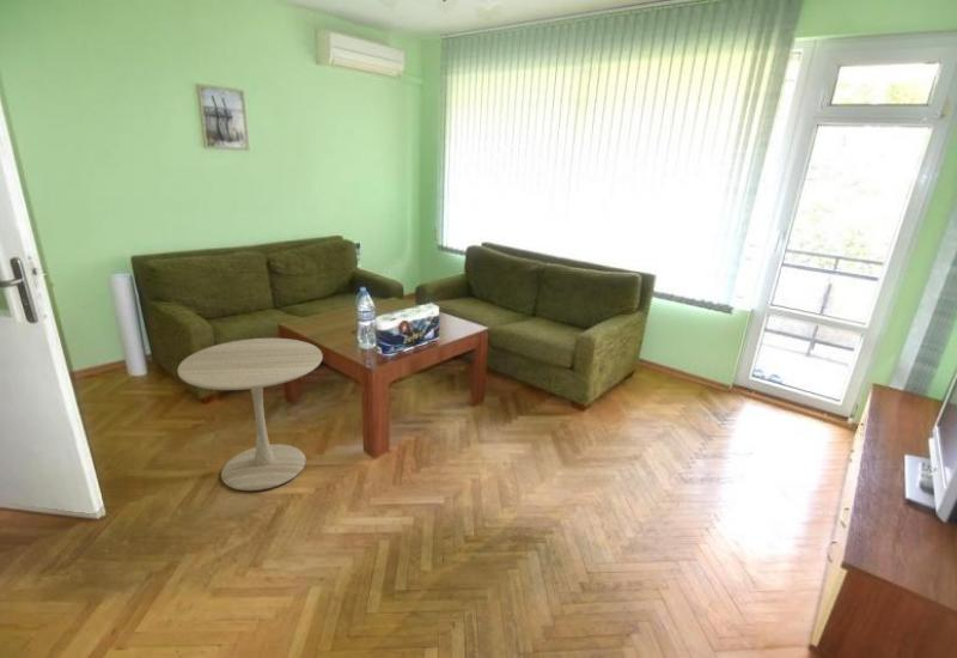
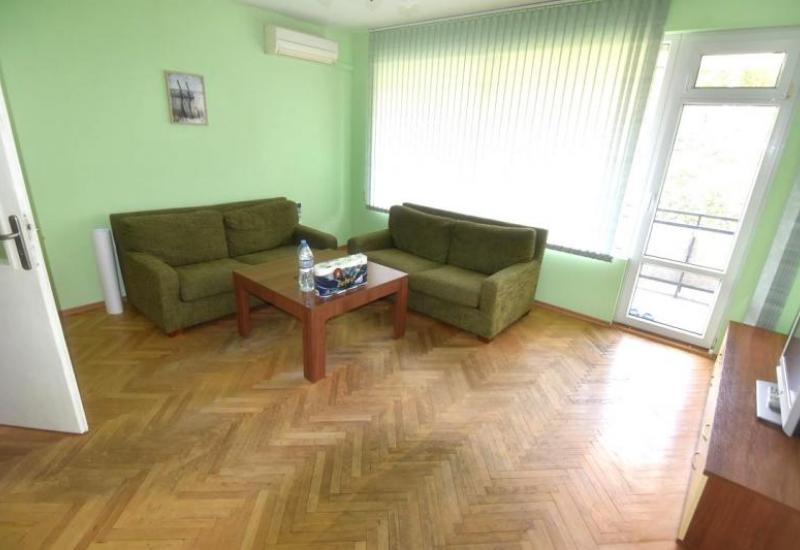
- side table [176,337,324,492]
